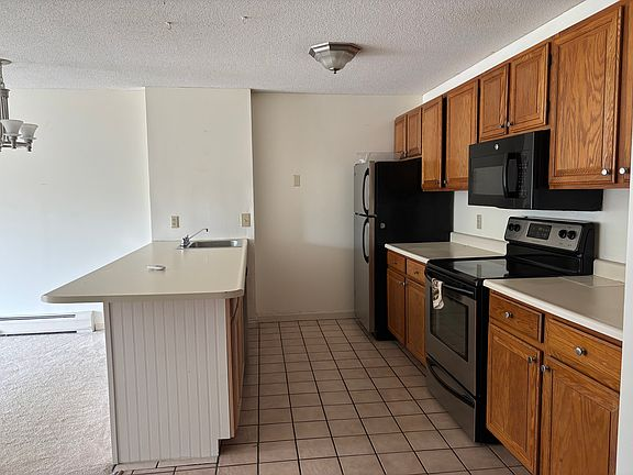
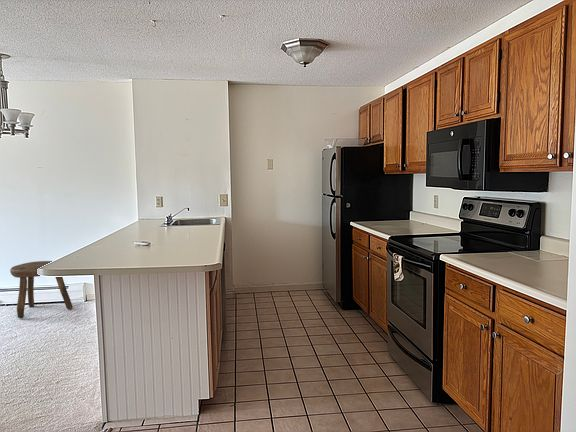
+ stool [9,260,73,319]
